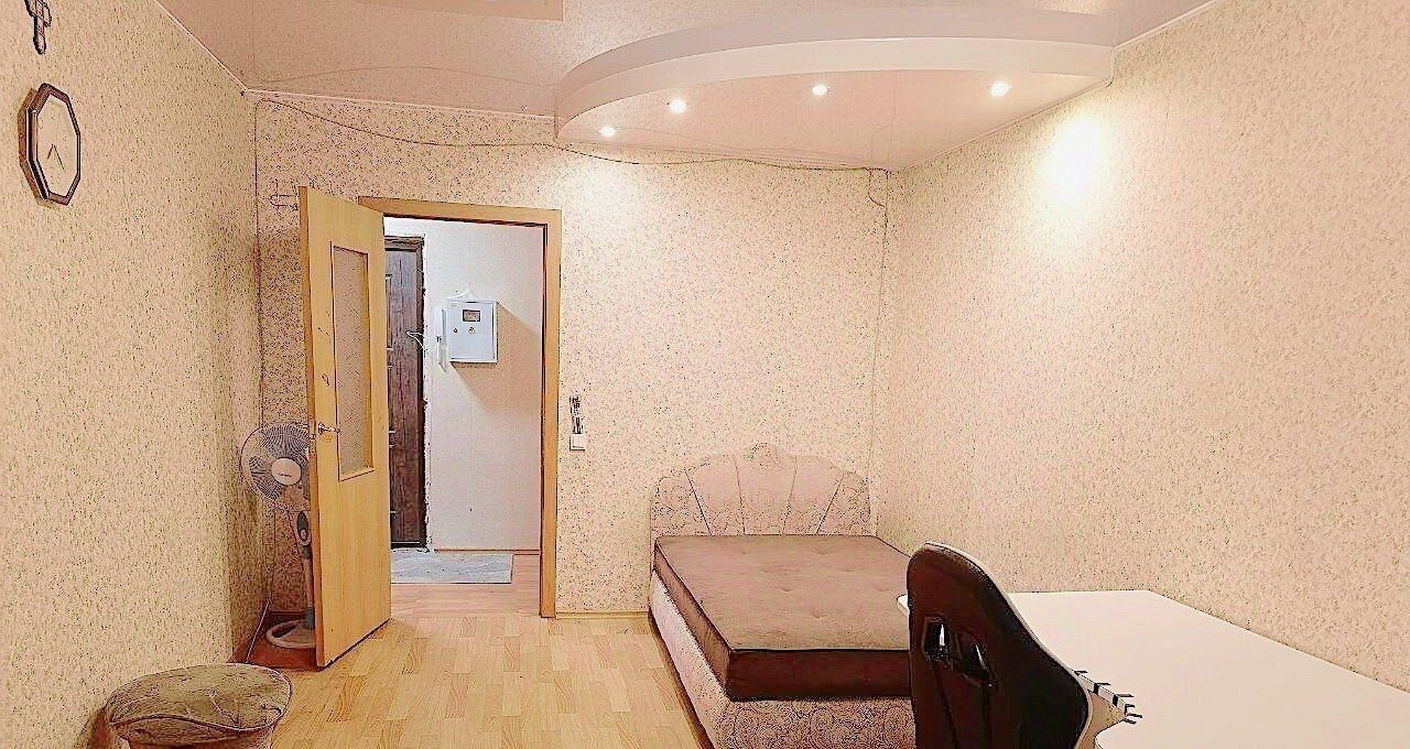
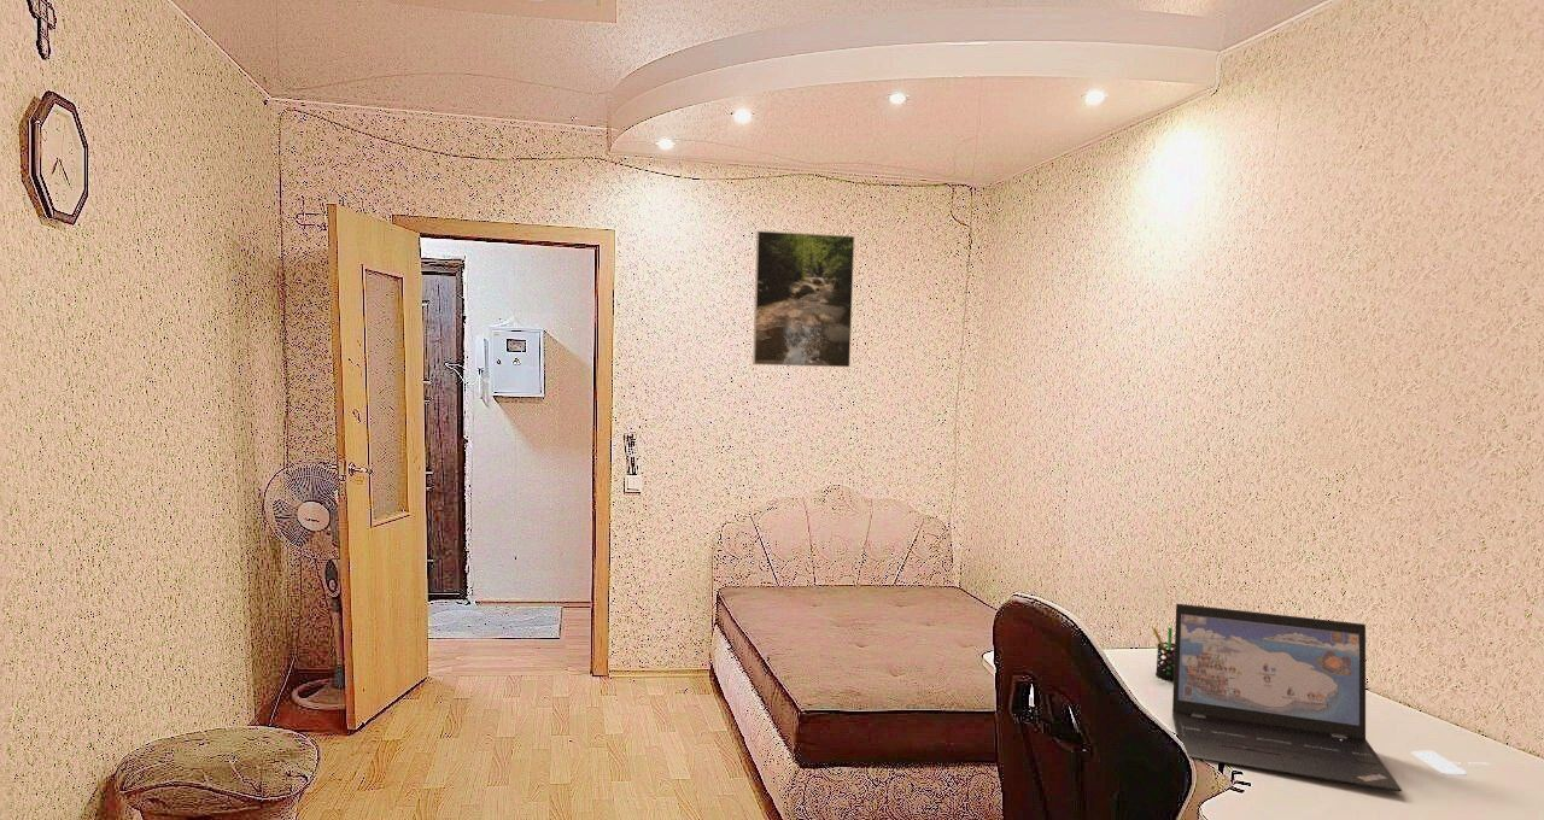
+ pen holder [1151,626,1175,681]
+ laptop [1171,603,1403,793]
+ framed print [751,230,855,368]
+ keyboard [1410,750,1491,775]
